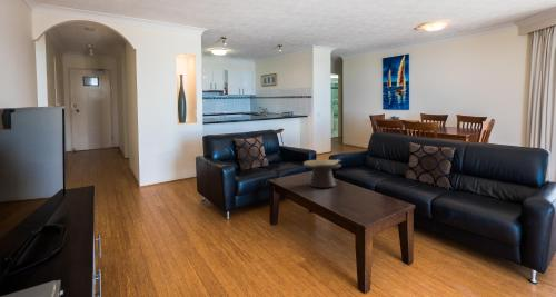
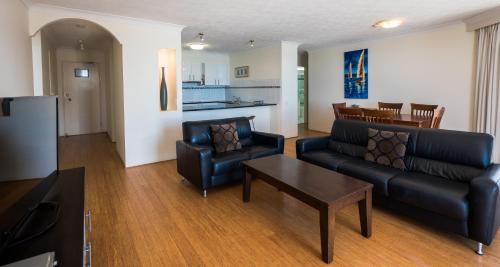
- decorative bowl [302,159,342,189]
